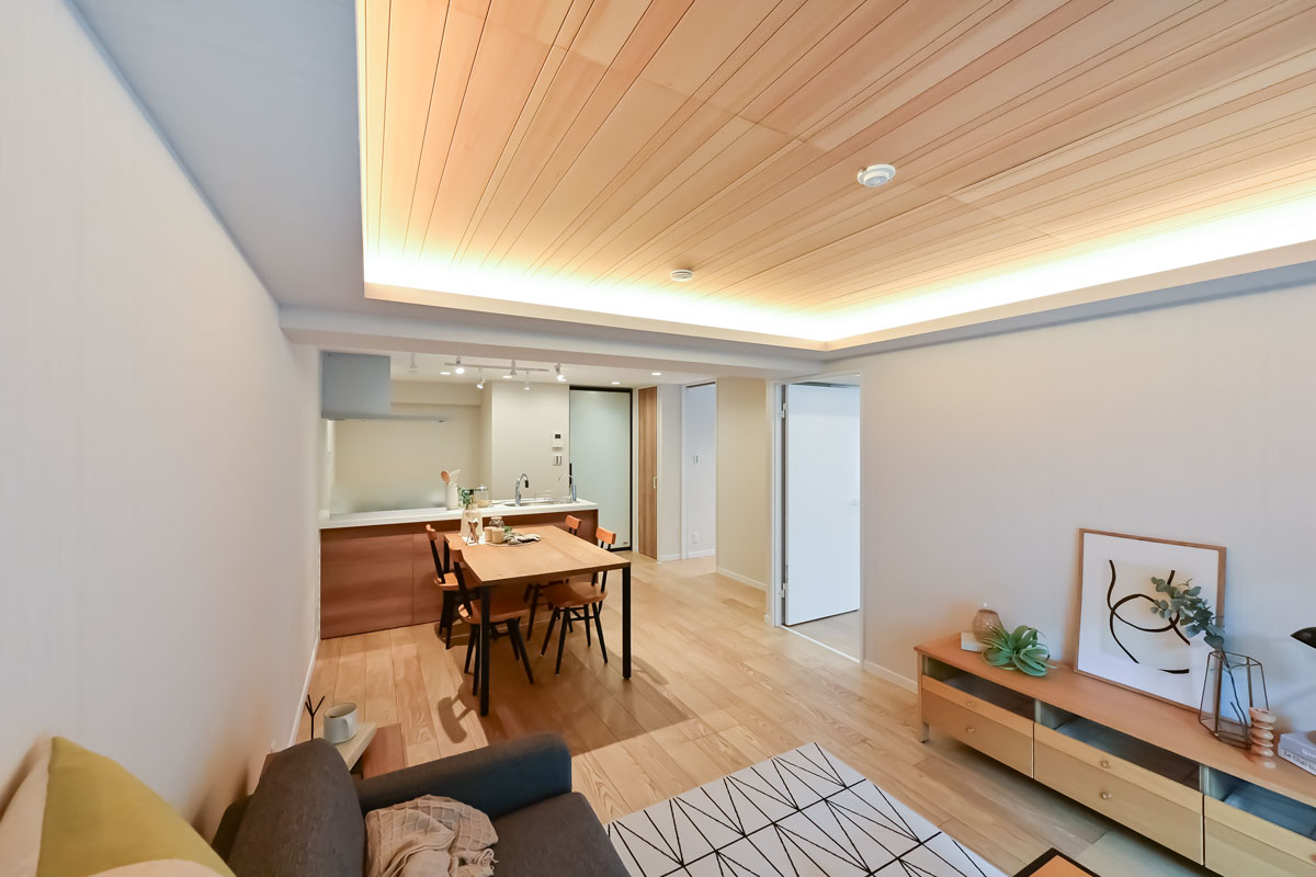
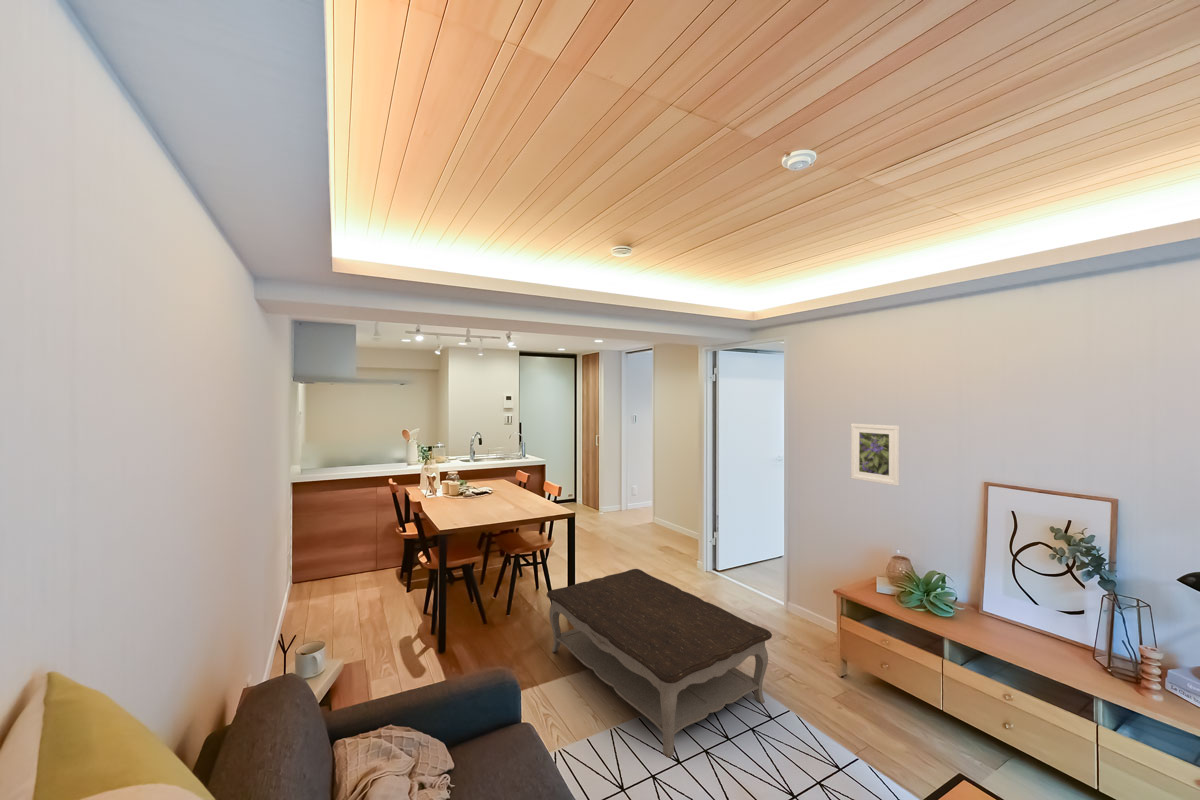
+ coffee table [546,568,773,759]
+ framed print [850,423,901,487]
